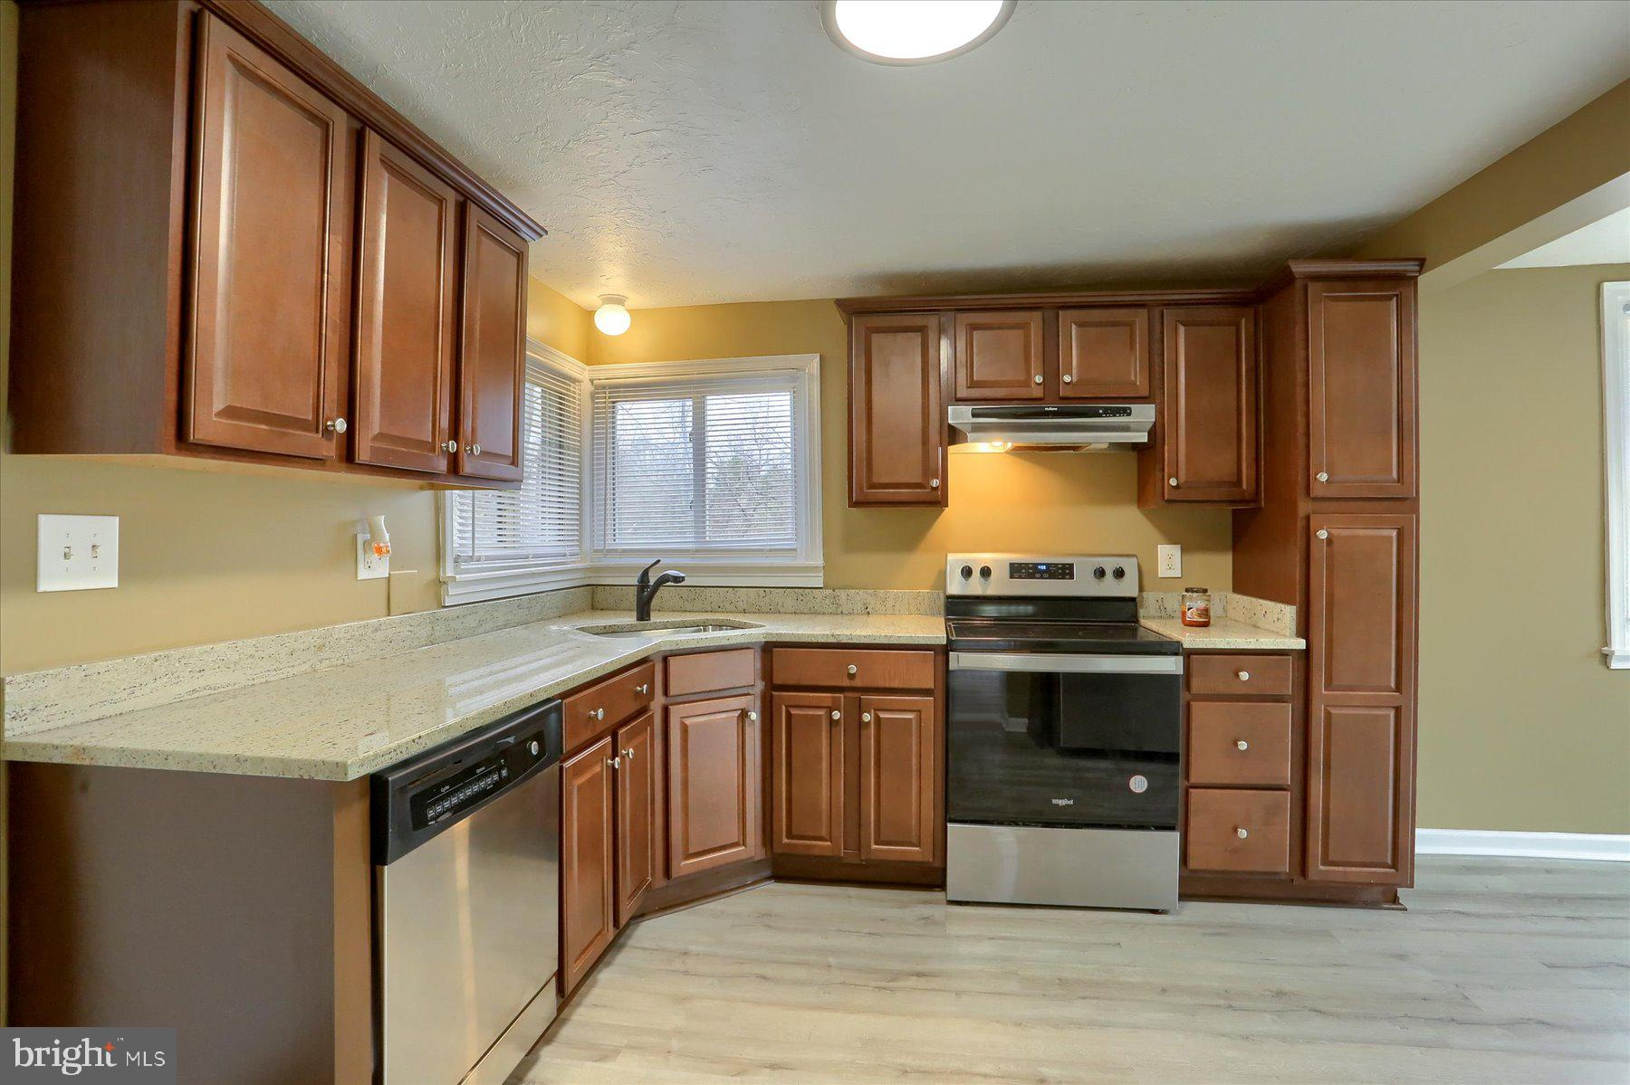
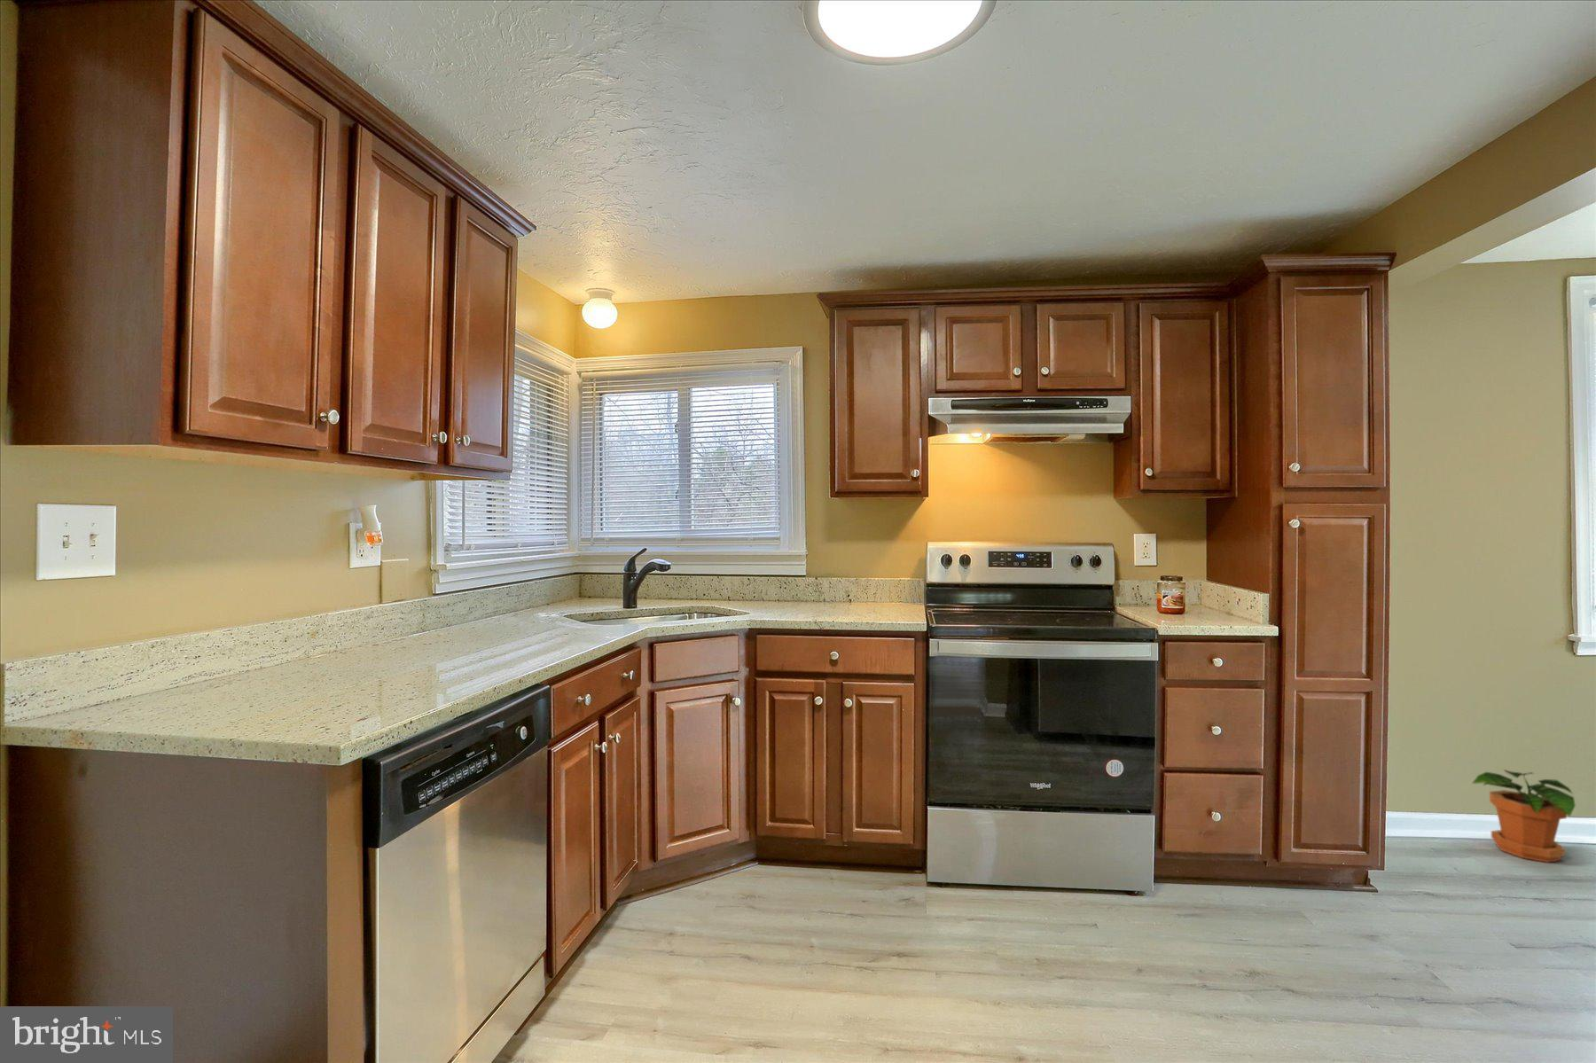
+ potted plant [1471,769,1577,864]
